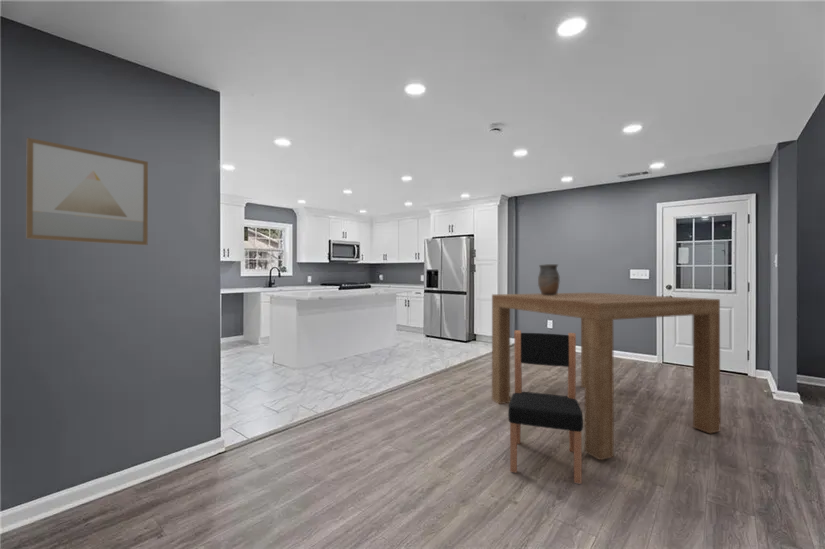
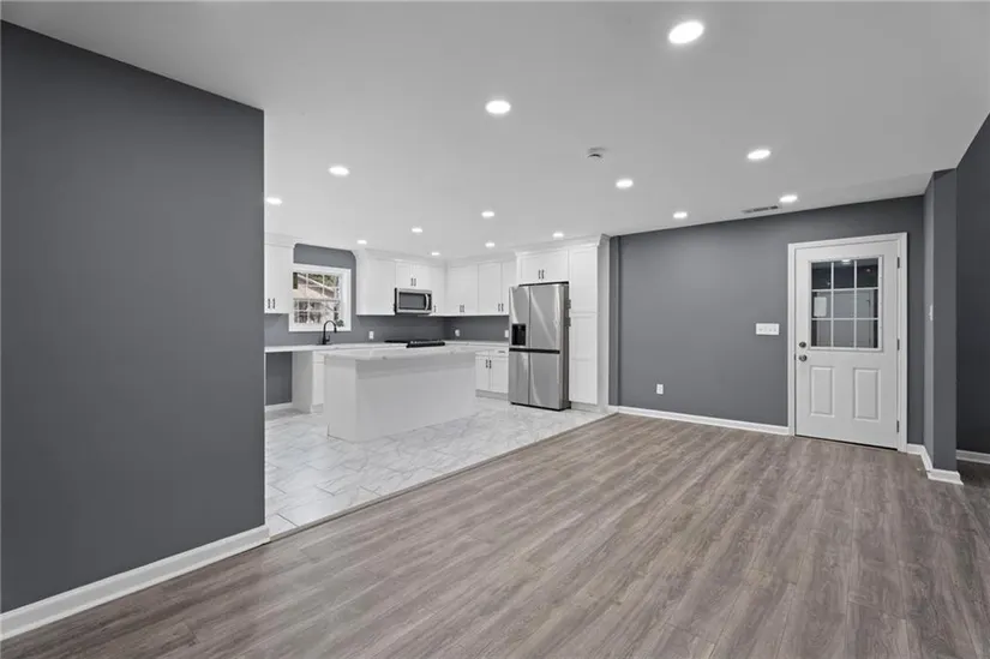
- dining chair [507,329,584,485]
- vase [537,263,561,295]
- table [491,292,721,461]
- wall art [25,137,149,246]
